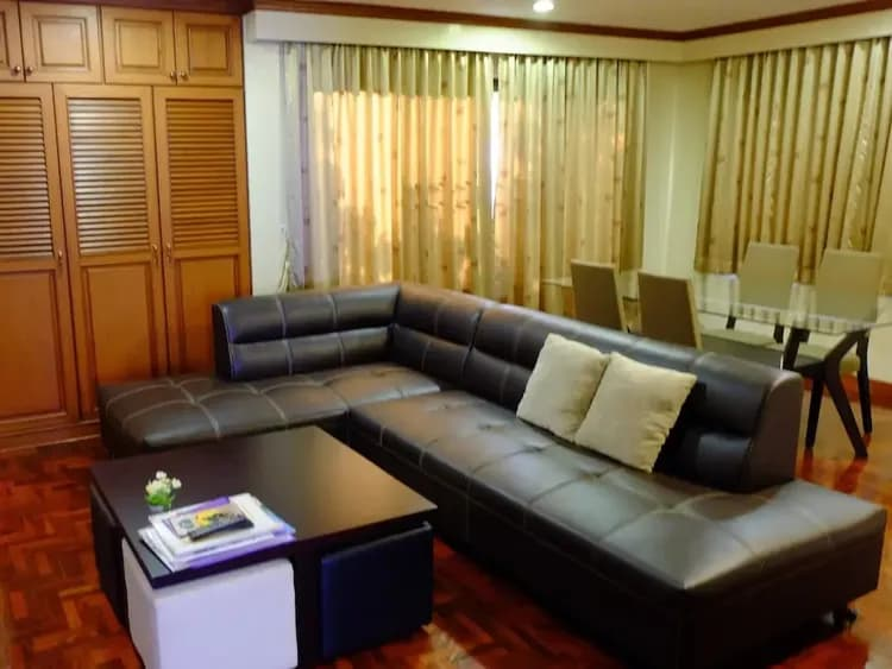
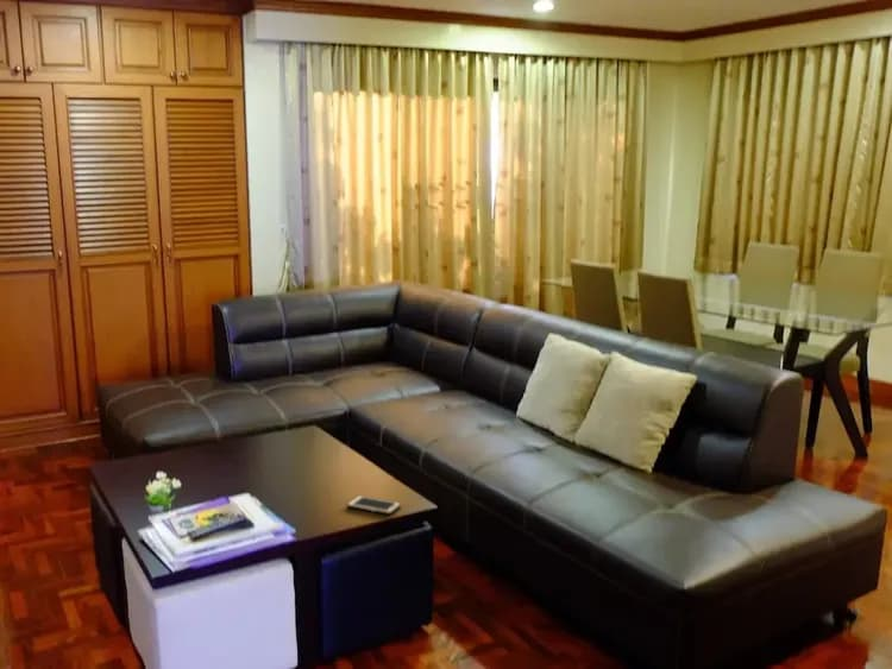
+ cell phone [346,494,402,516]
